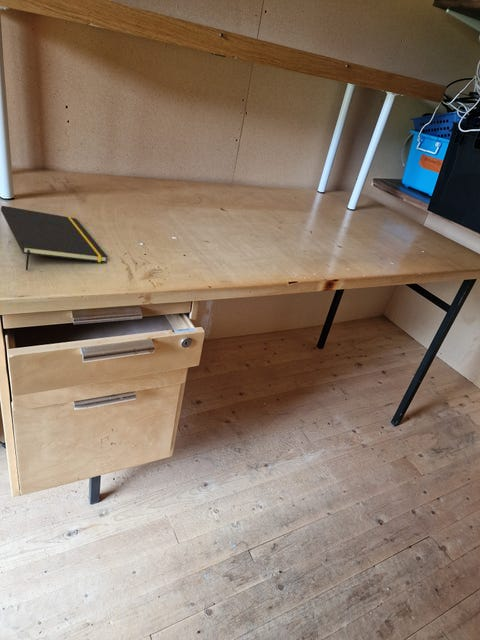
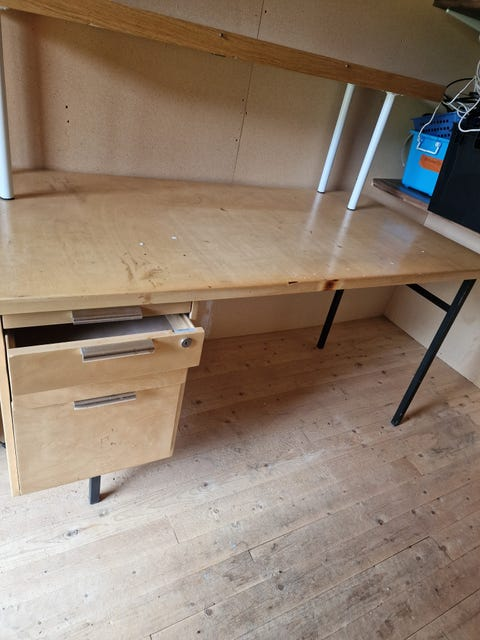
- notepad [0,205,109,271]
